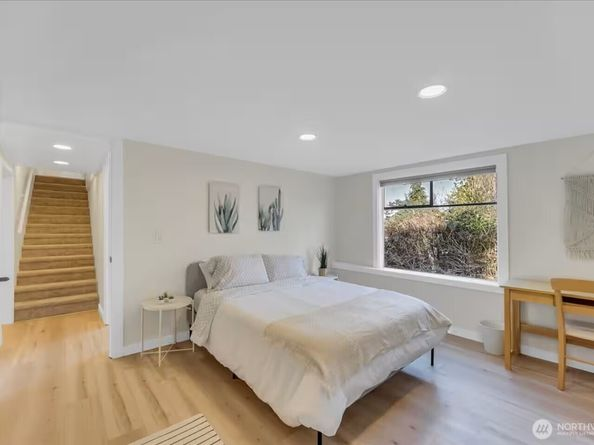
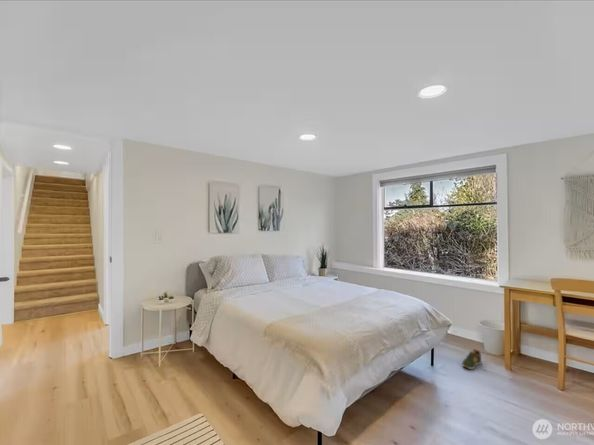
+ shoe [461,348,483,370]
